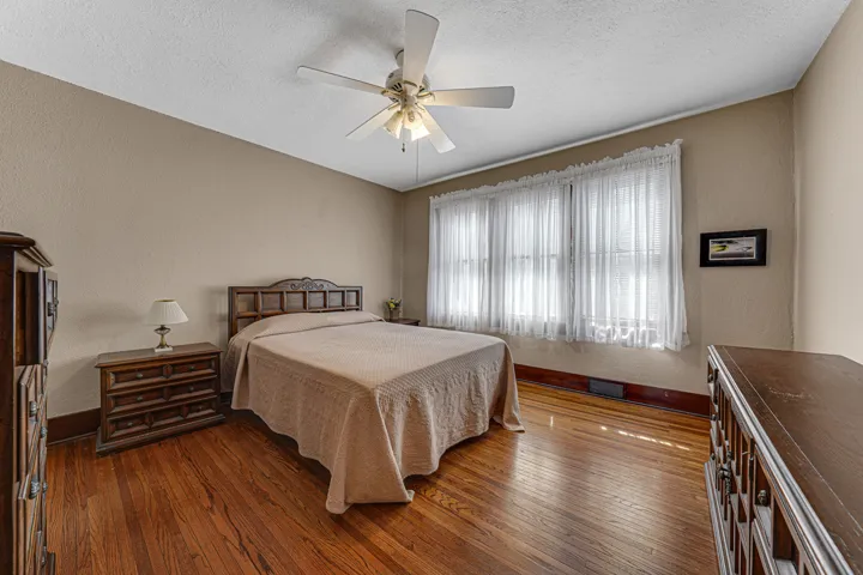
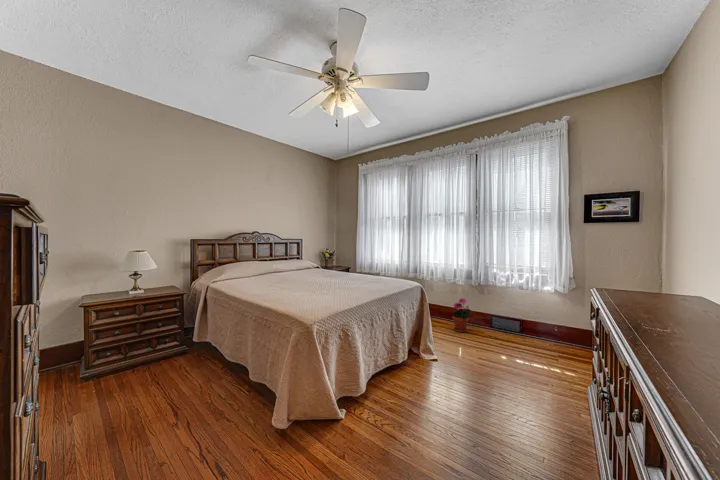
+ potted plant [451,297,472,333]
